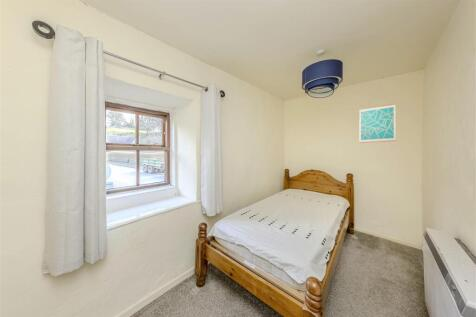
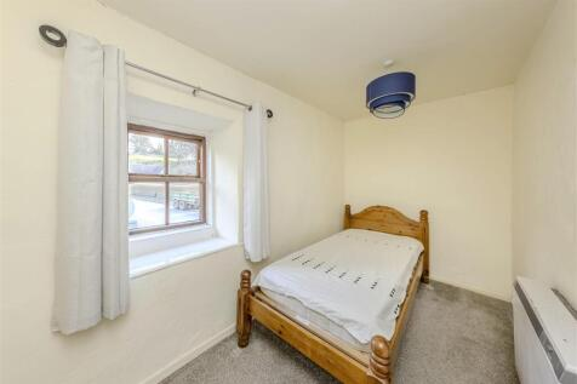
- wall art [358,103,396,144]
